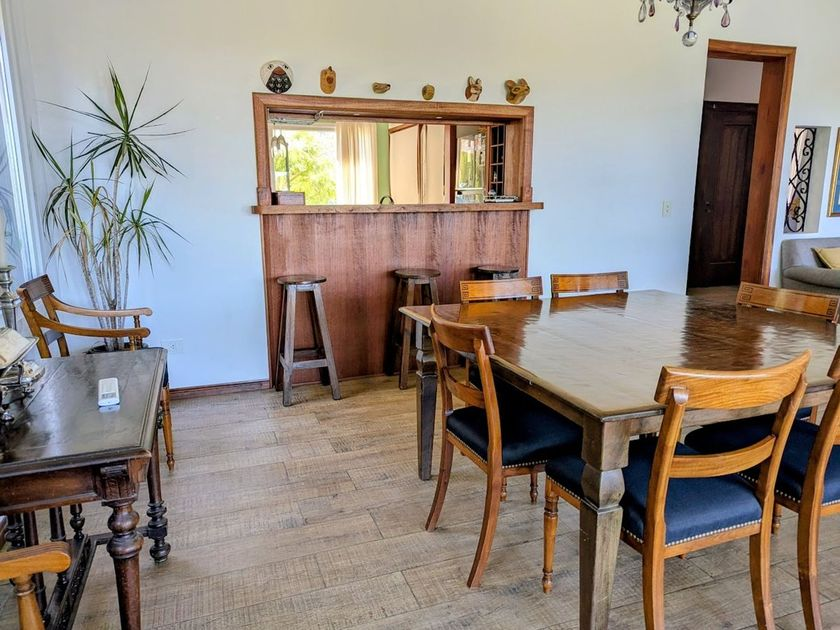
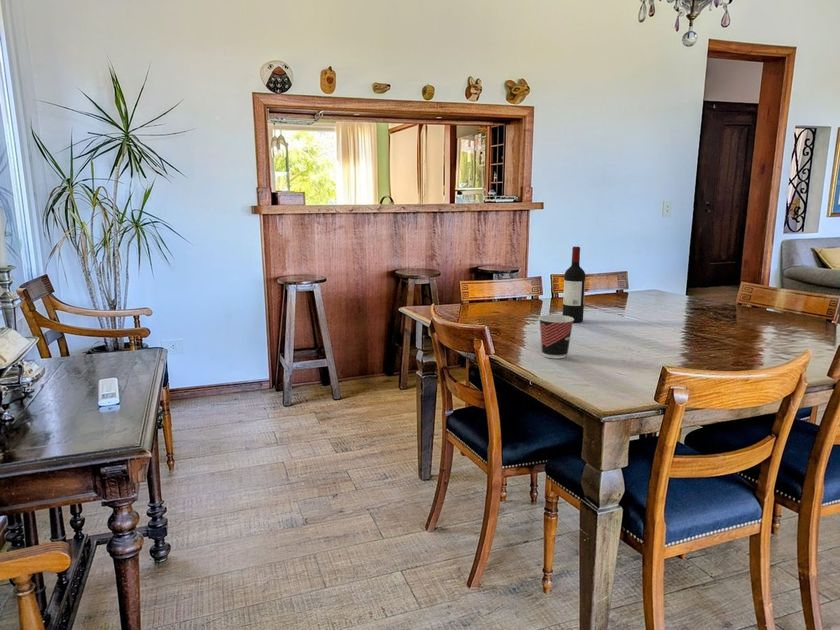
+ cup [538,314,574,359]
+ wine bottle [561,246,586,324]
